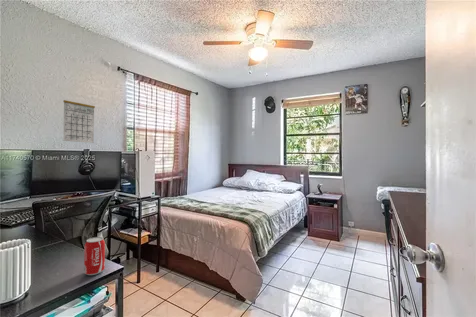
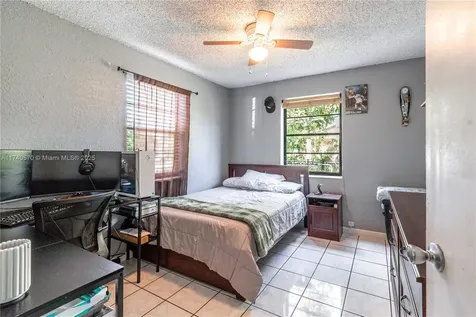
- beverage can [83,236,106,276]
- calendar [62,96,96,144]
